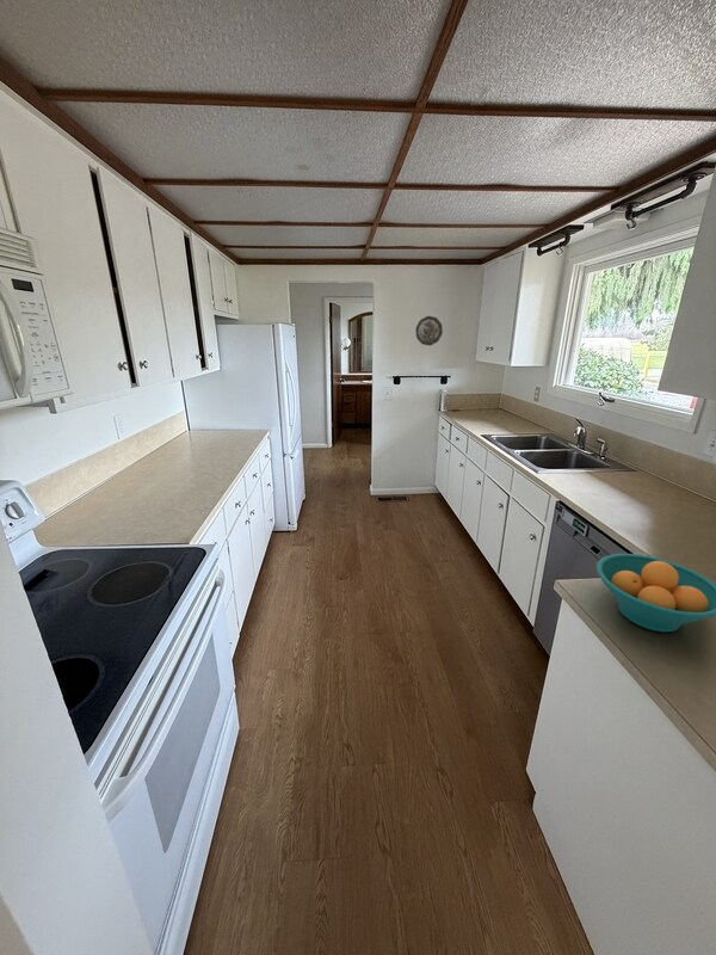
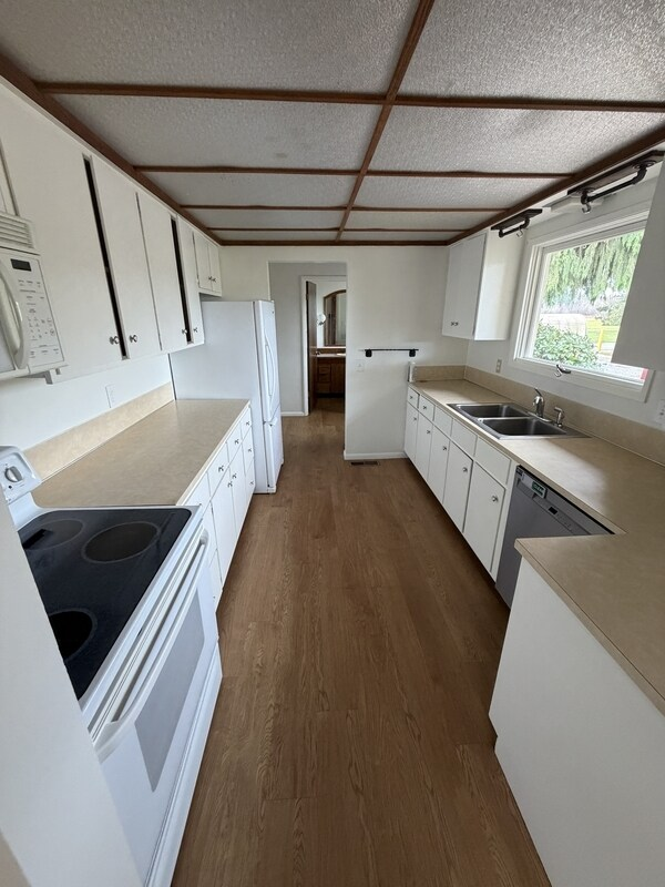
- decorative plate [415,315,444,346]
- fruit bowl [595,553,716,633]
